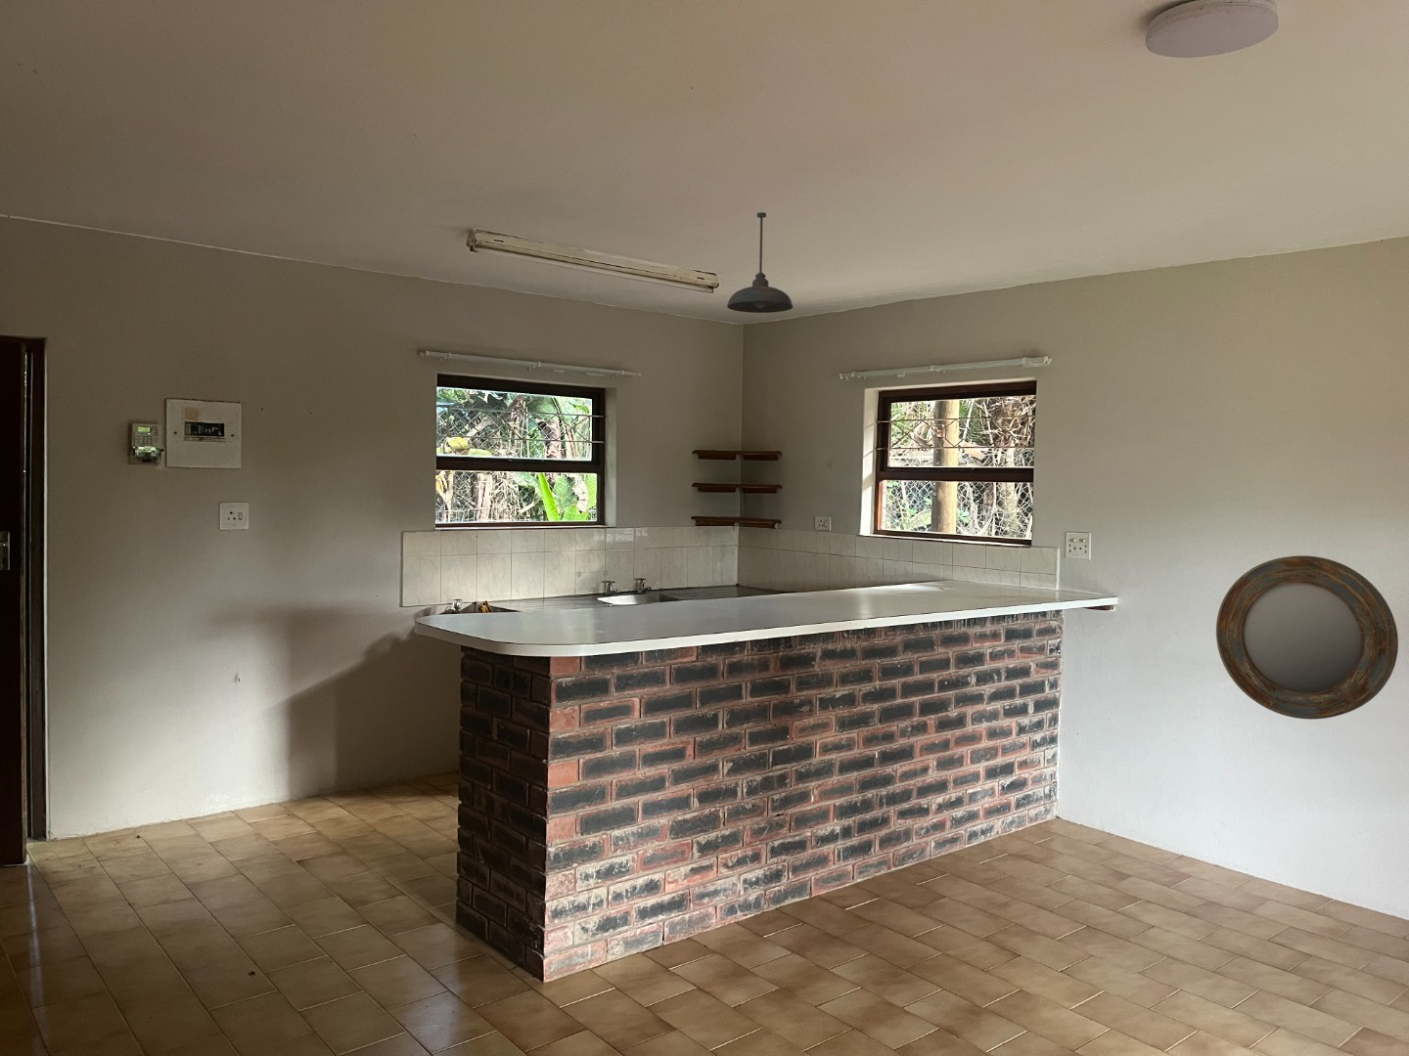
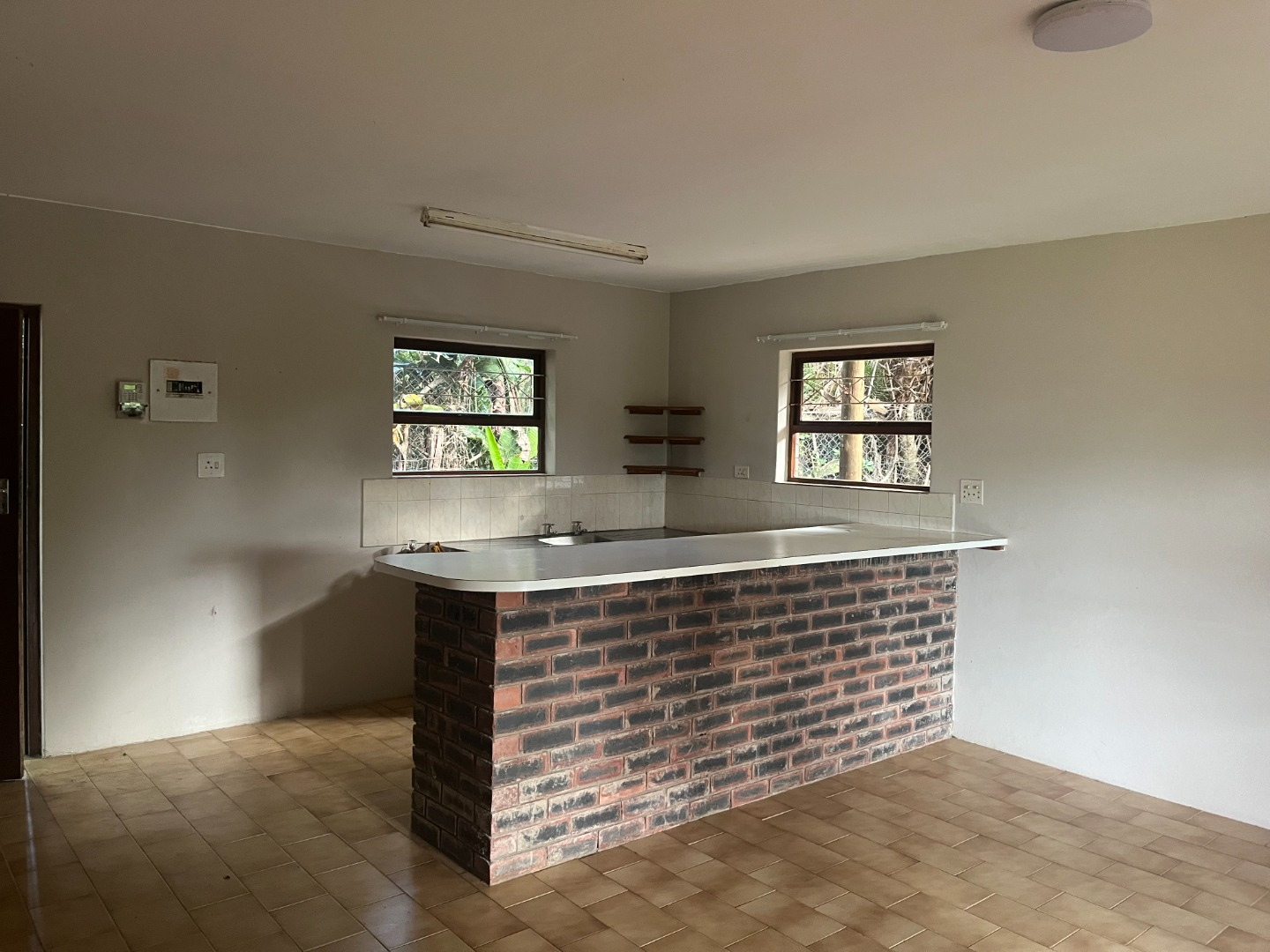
- home mirror [1215,555,1399,721]
- pendant light [726,211,794,314]
